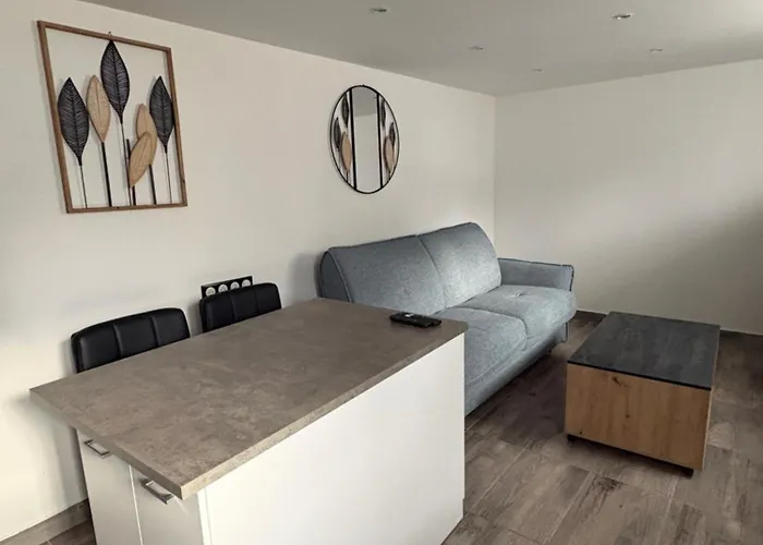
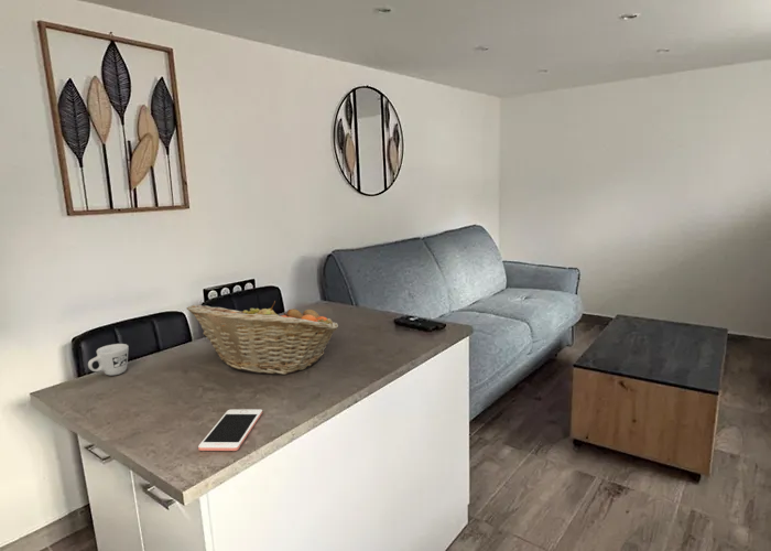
+ fruit basket [186,300,339,376]
+ cell phone [197,409,263,452]
+ mug [87,343,130,377]
